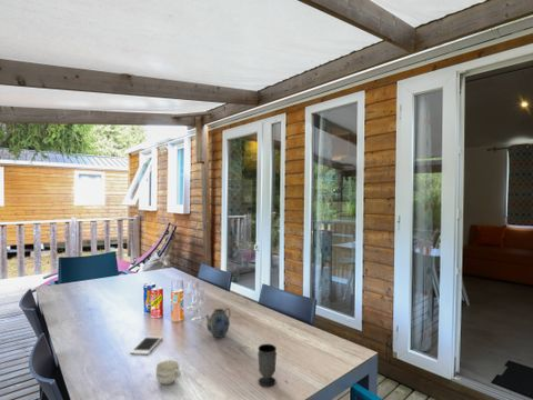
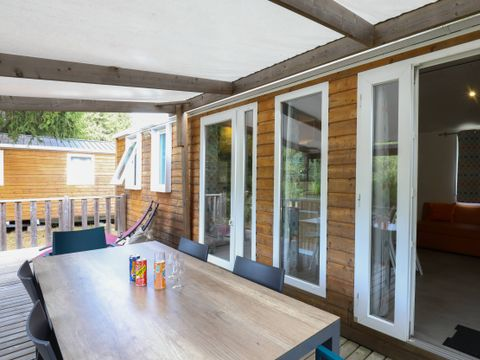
- teapot [204,307,231,339]
- cell phone [129,336,163,356]
- cup [155,359,182,386]
- cup [257,343,278,388]
